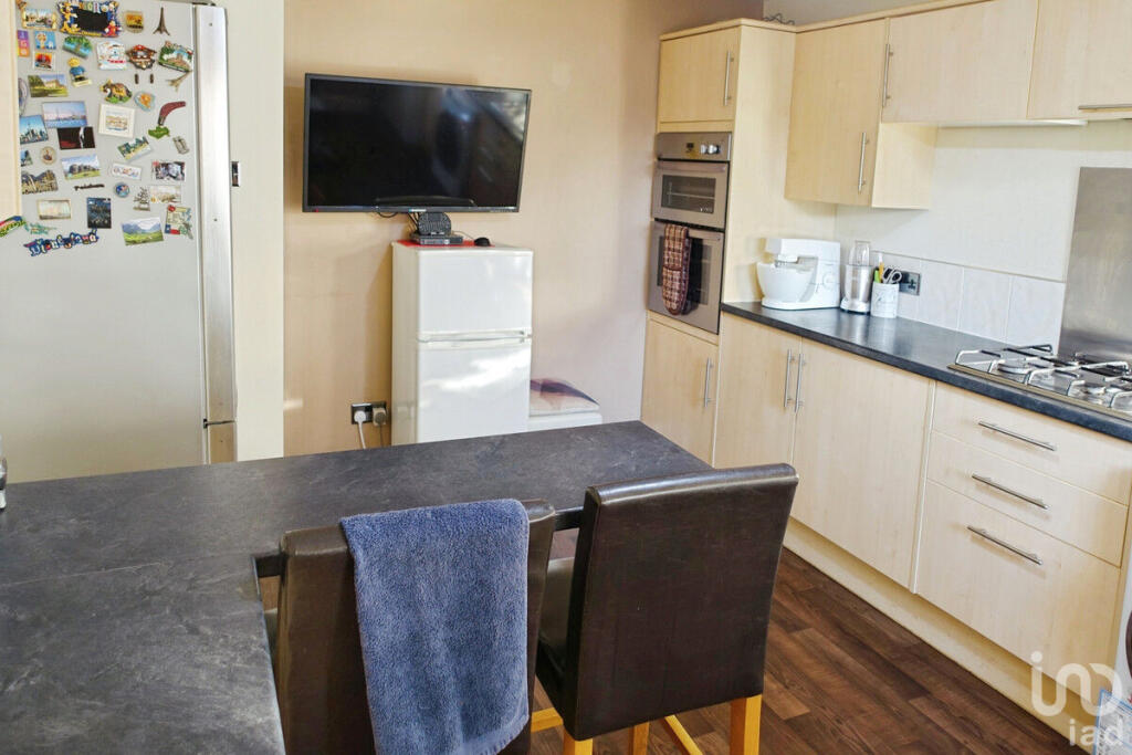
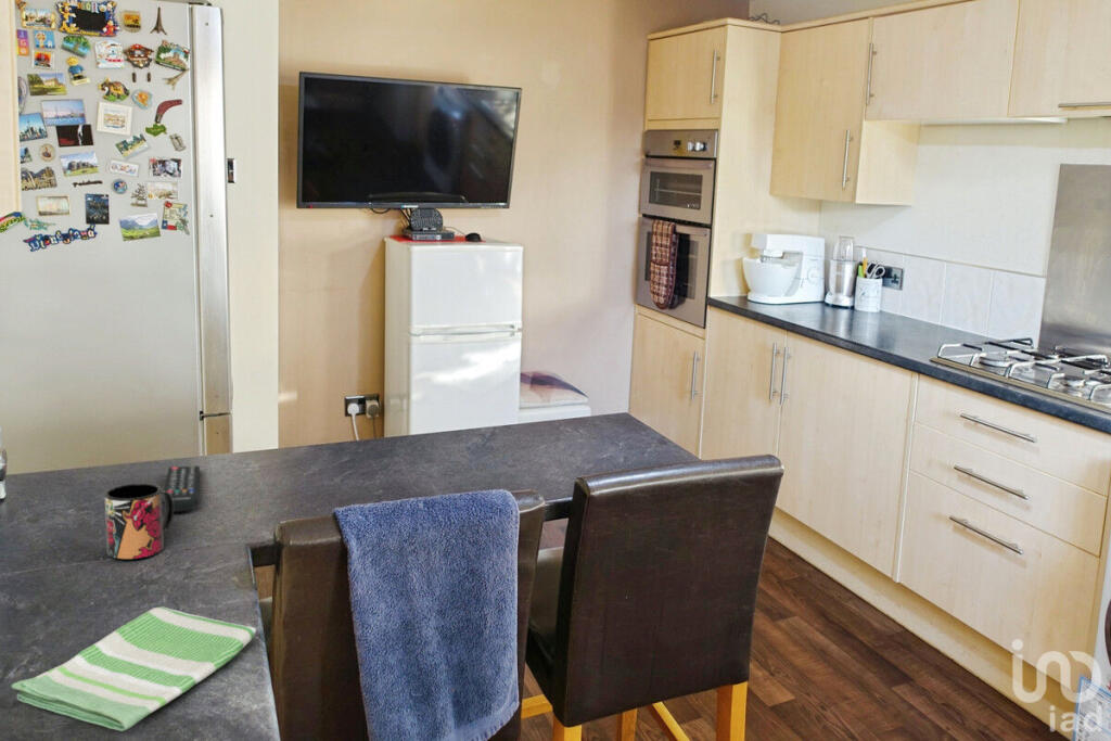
+ mug [103,483,175,561]
+ remote control [162,464,201,513]
+ dish towel [10,605,257,732]
